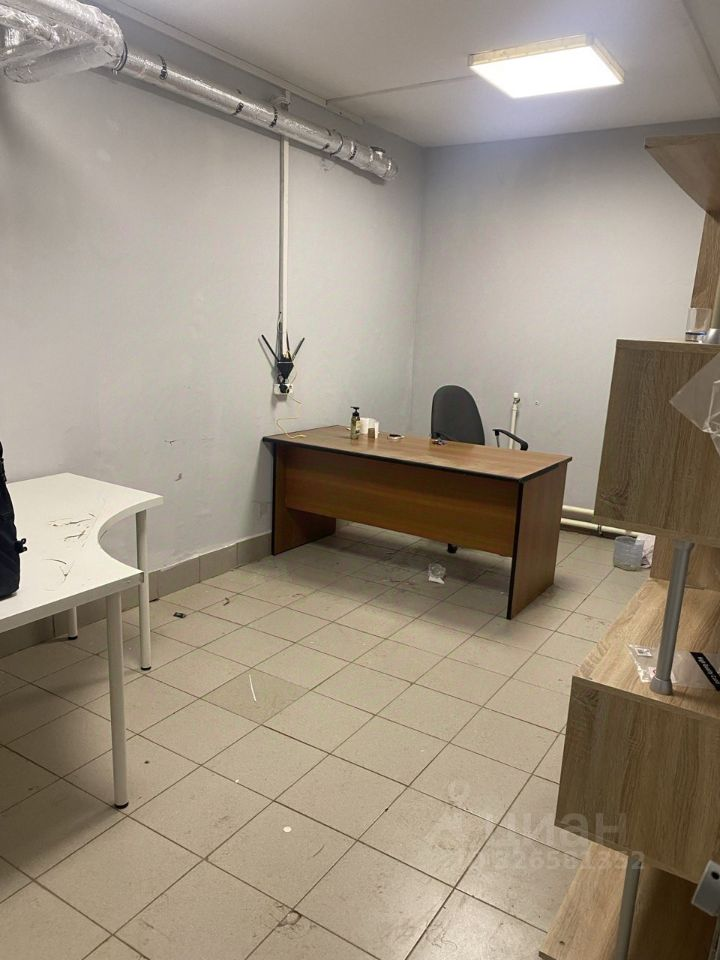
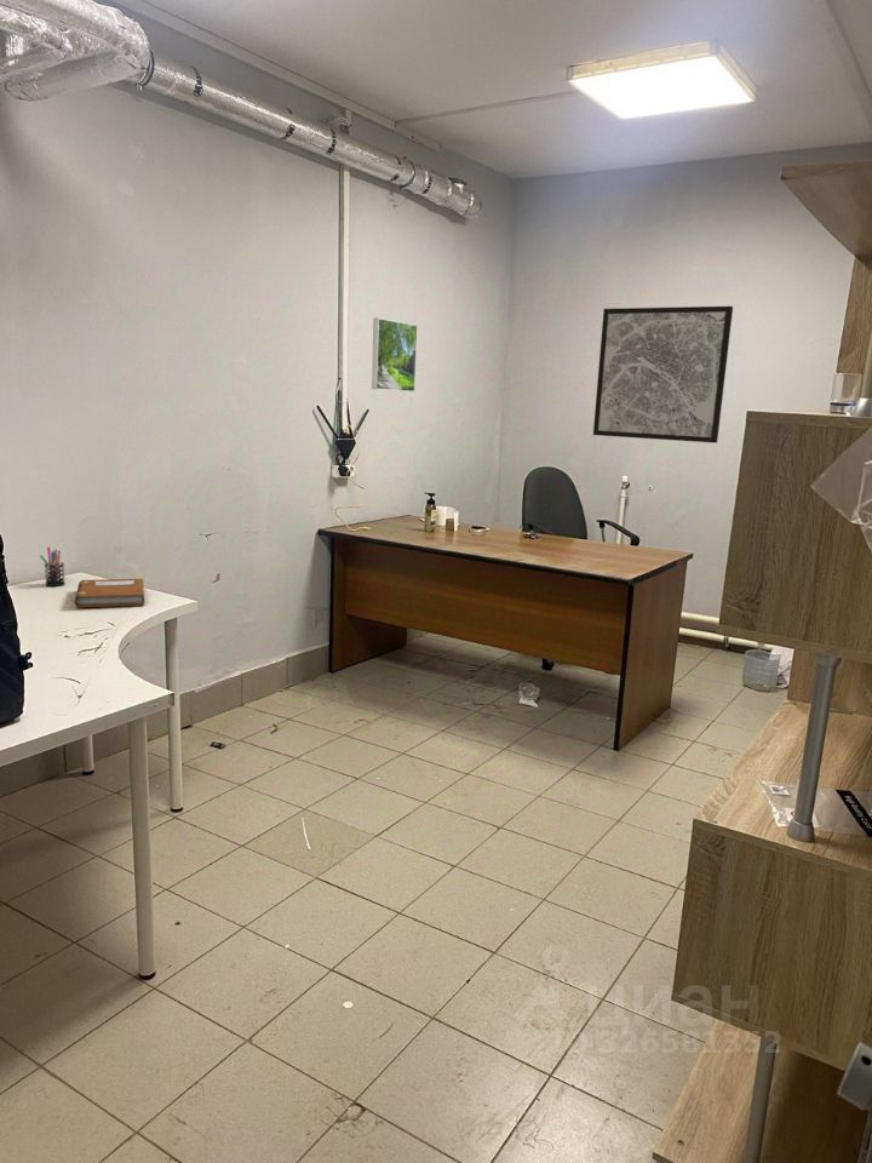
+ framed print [371,316,419,393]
+ pen holder [39,546,67,588]
+ notebook [74,578,145,608]
+ wall art [592,305,734,445]
